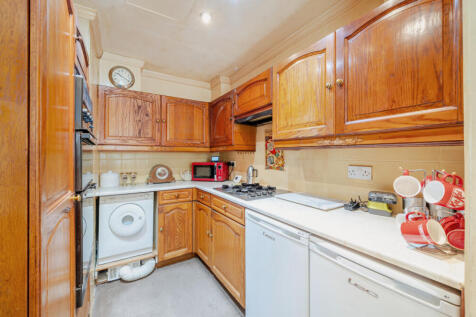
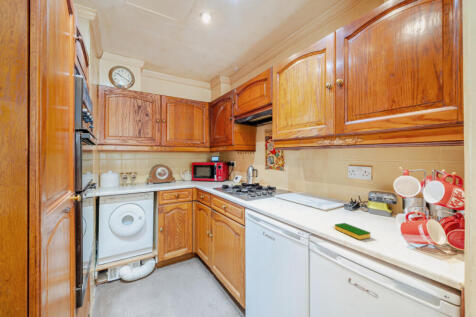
+ dish sponge [334,222,371,240]
